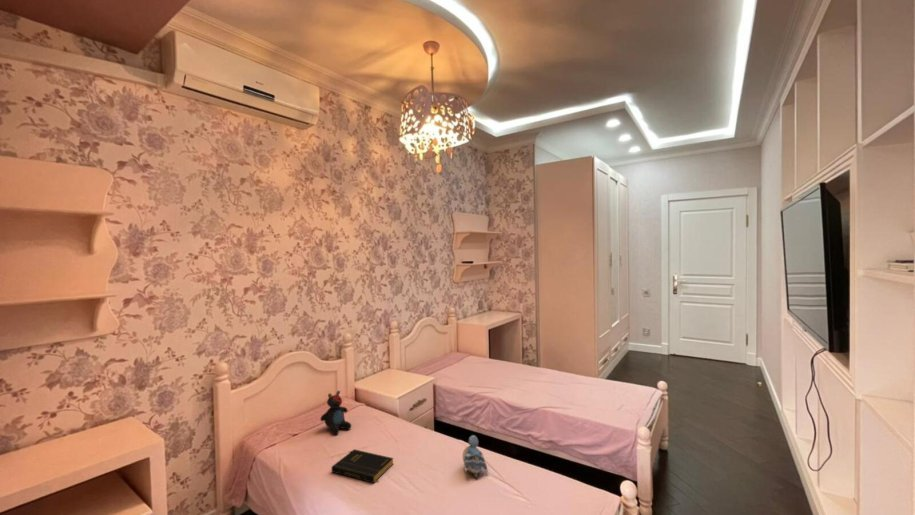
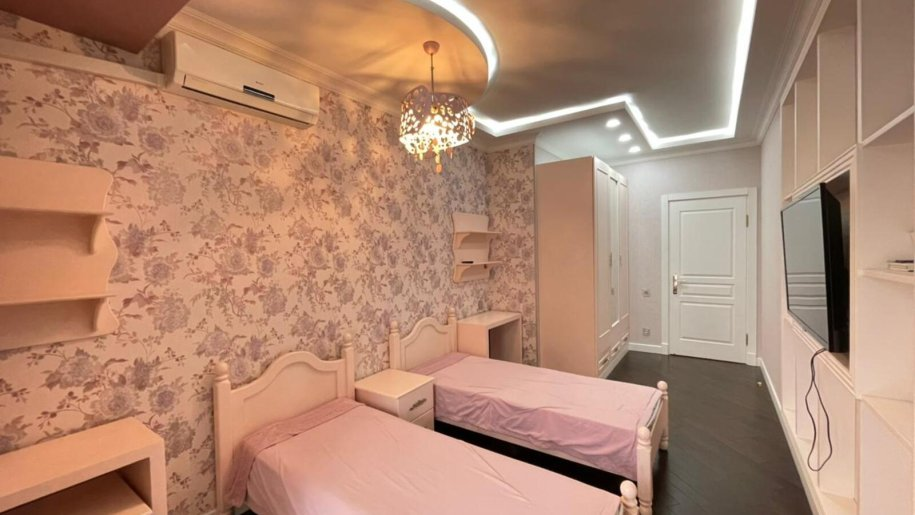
- plush toy [462,434,489,480]
- teddy bear [319,390,352,435]
- book [331,448,394,484]
